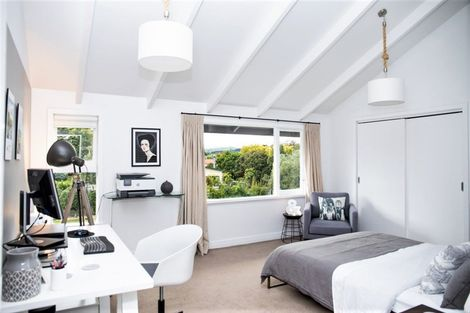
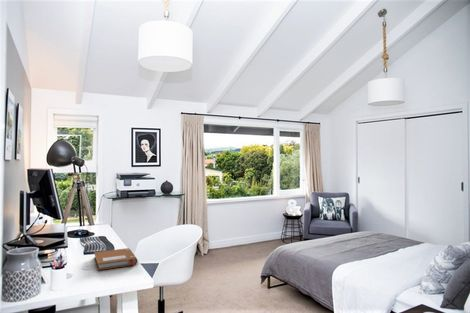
+ notebook [93,247,139,271]
